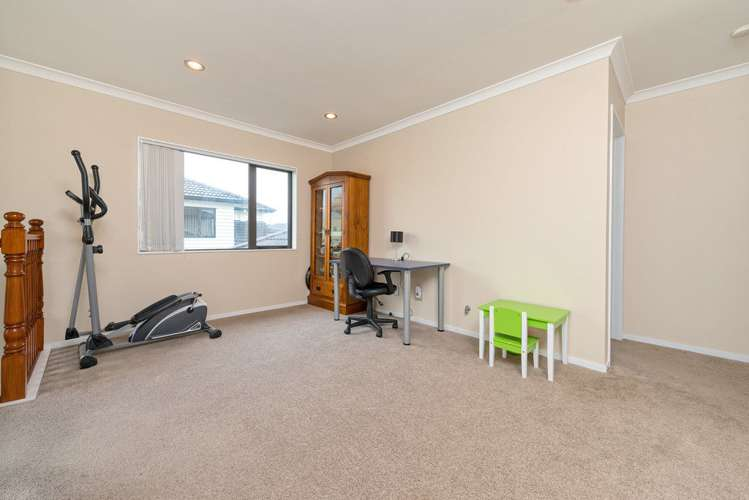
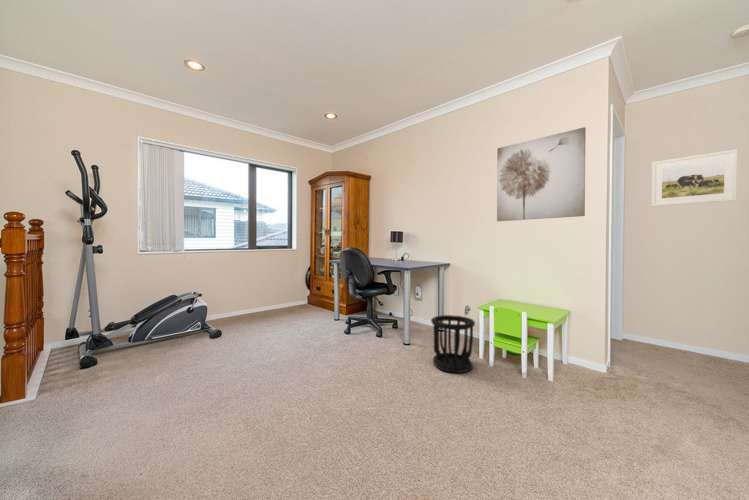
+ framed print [651,148,738,207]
+ wall art [496,126,587,222]
+ wastebasket [430,314,476,374]
